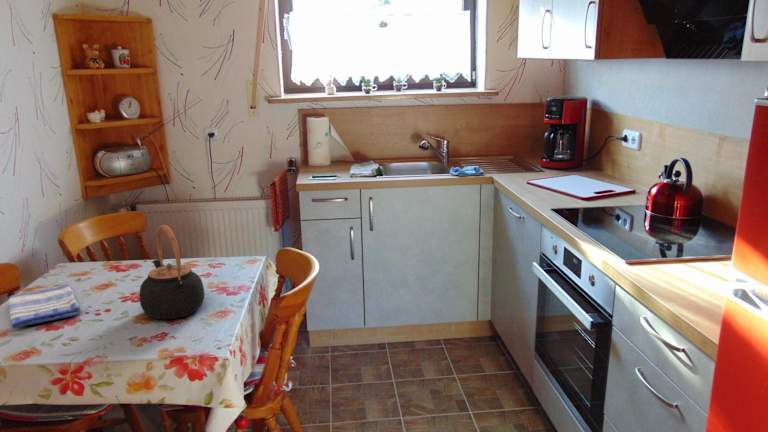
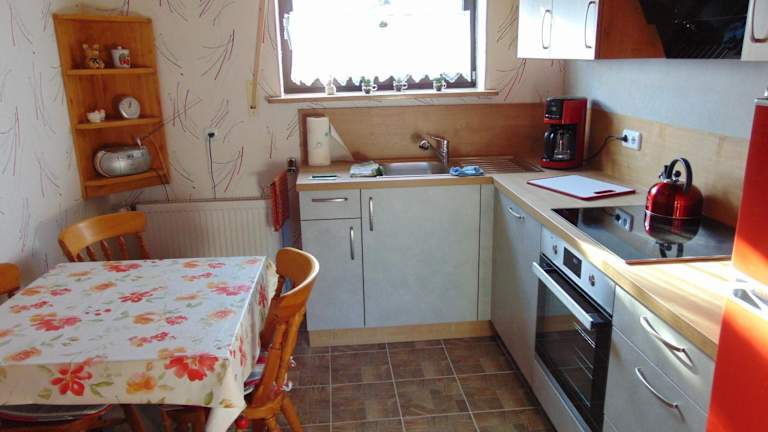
- teapot [138,224,205,320]
- dish towel [7,283,81,328]
